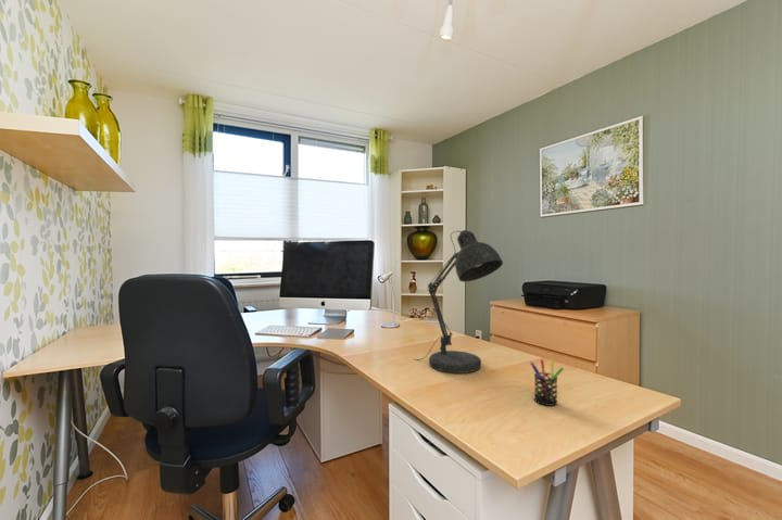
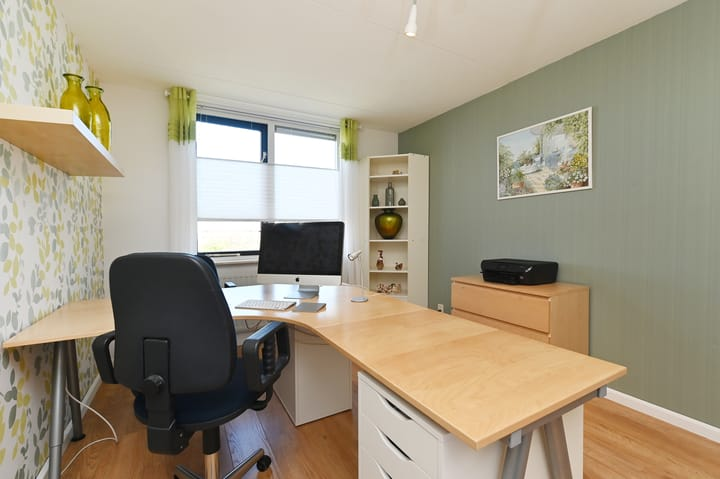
- desk lamp [414,229,504,375]
- pen holder [529,358,565,407]
